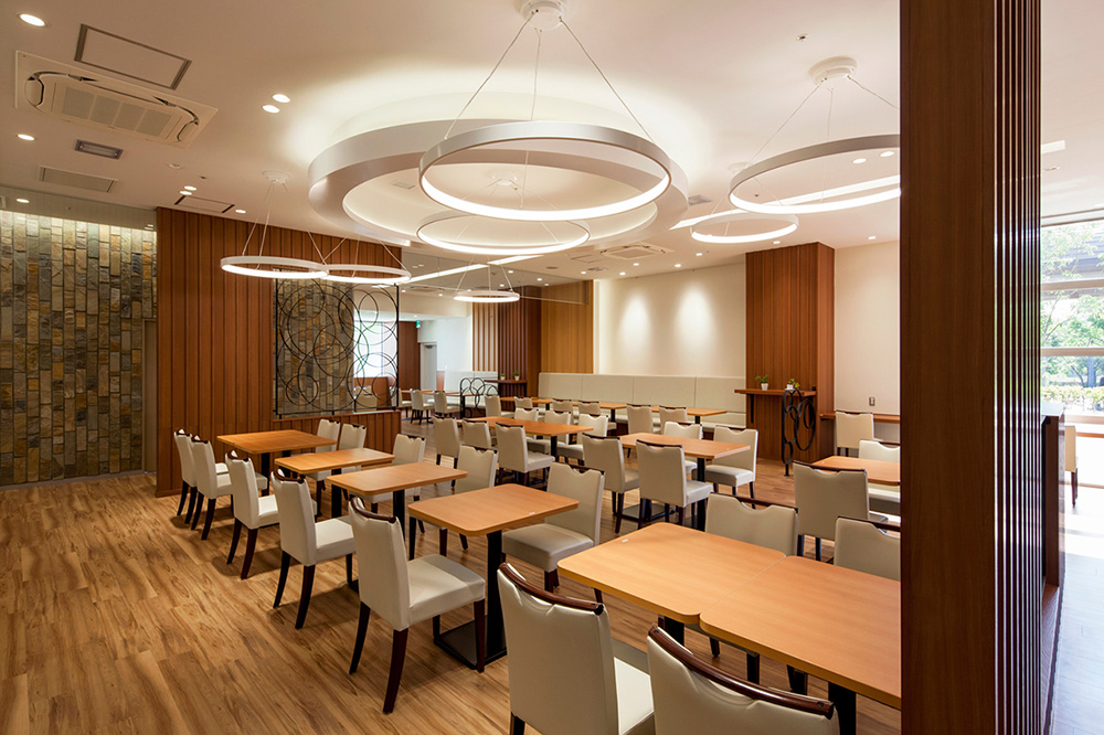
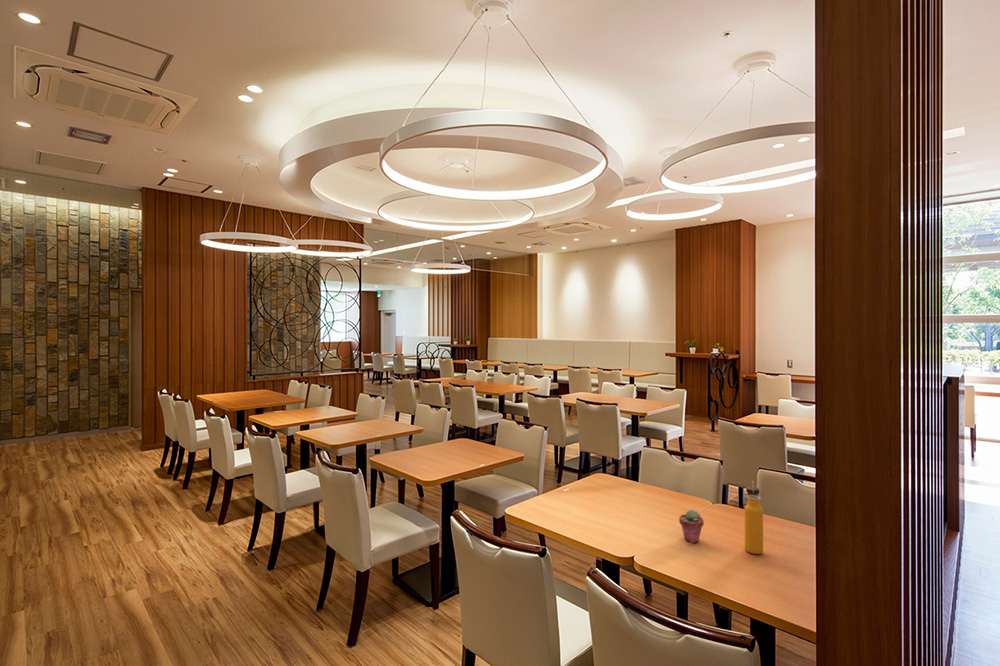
+ water bottle [744,480,764,555]
+ potted succulent [678,509,705,544]
